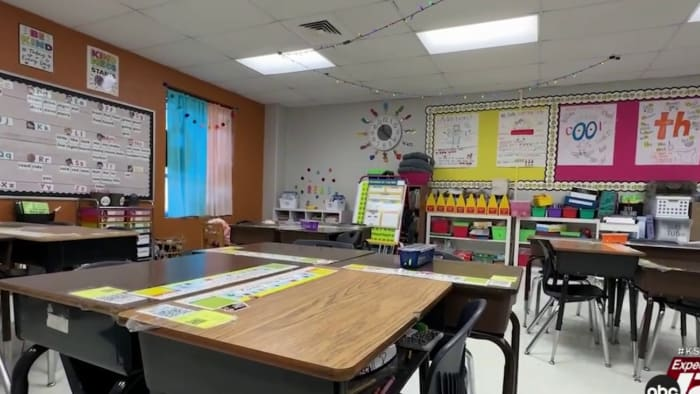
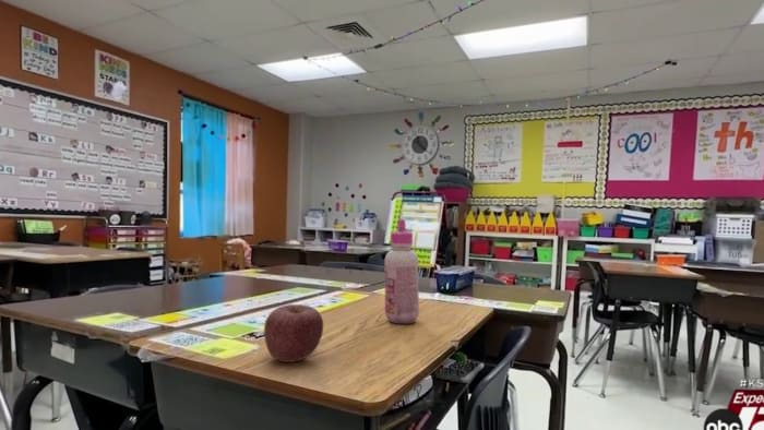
+ glue bottle [383,217,420,325]
+ apple [263,303,324,363]
